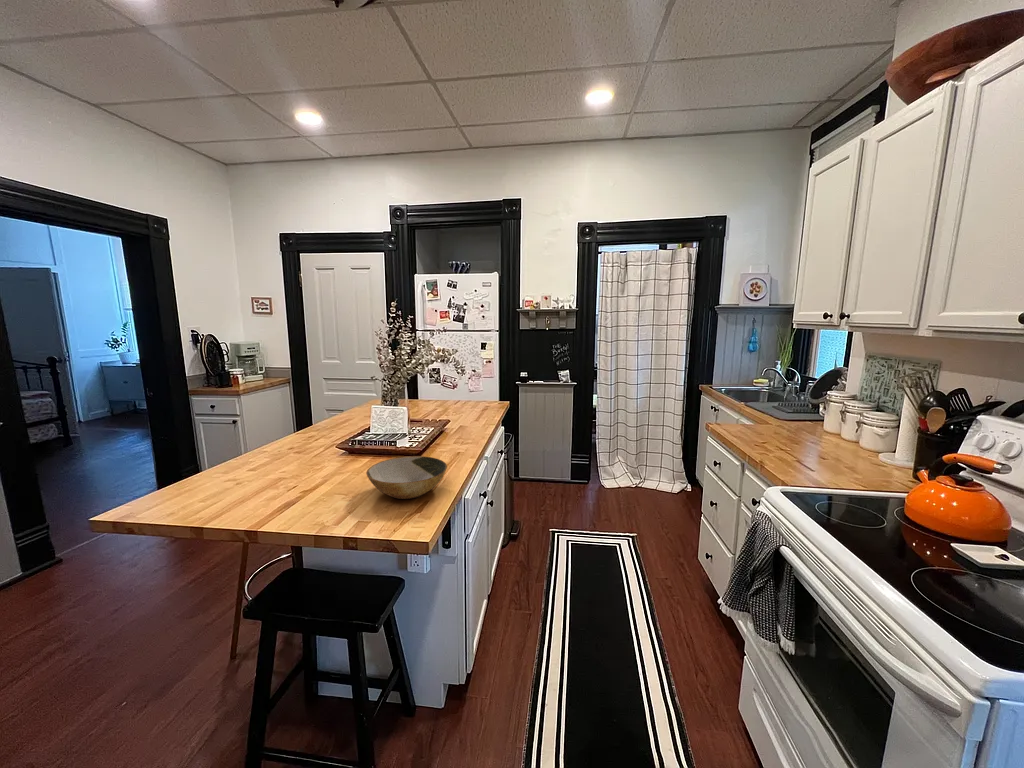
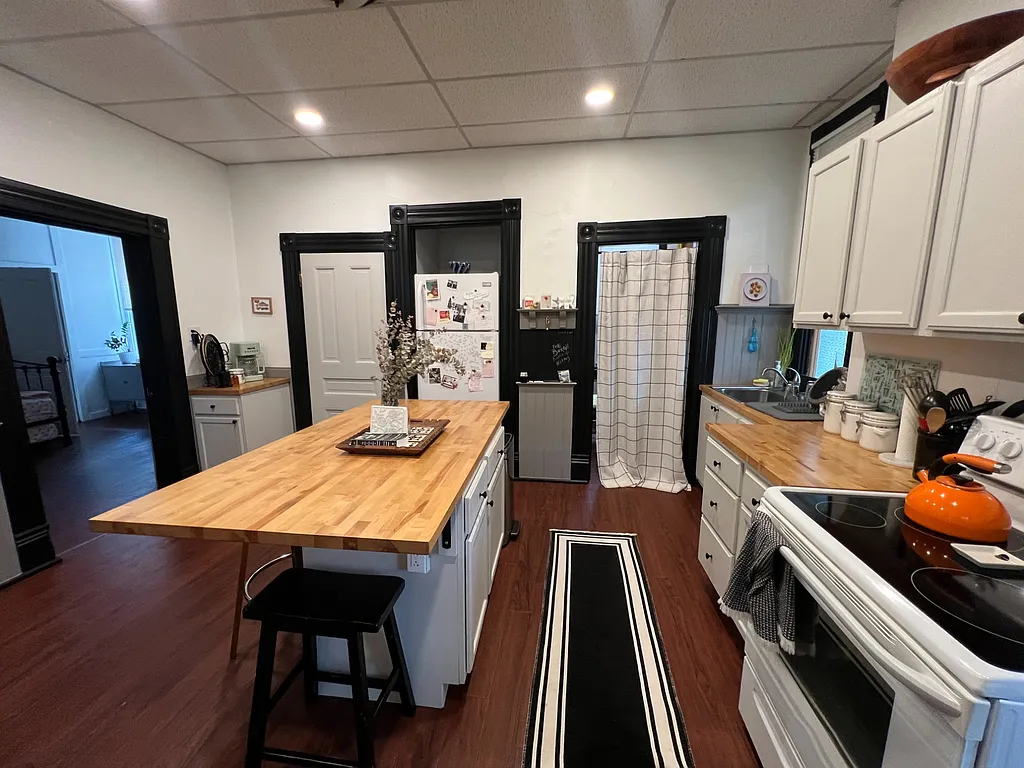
- bowl [365,455,448,500]
